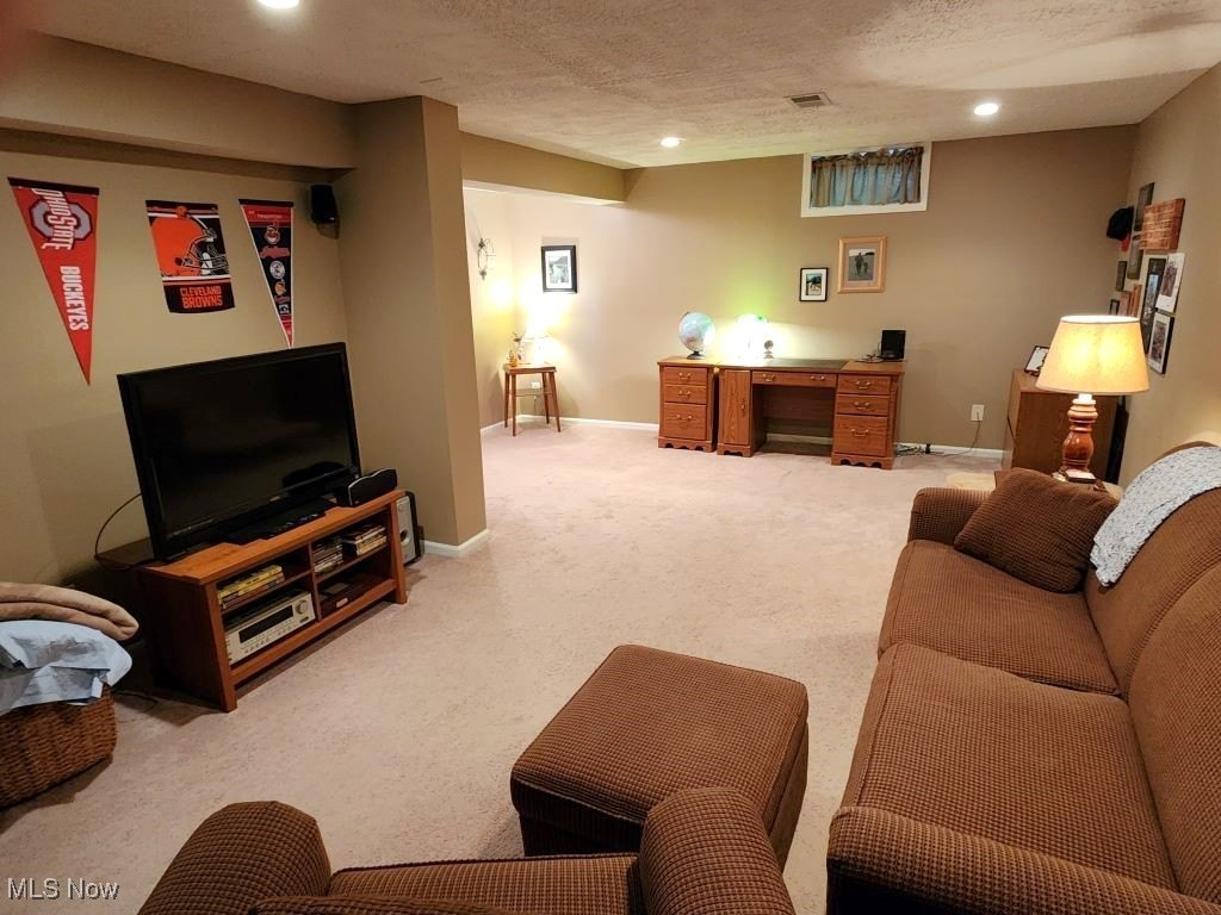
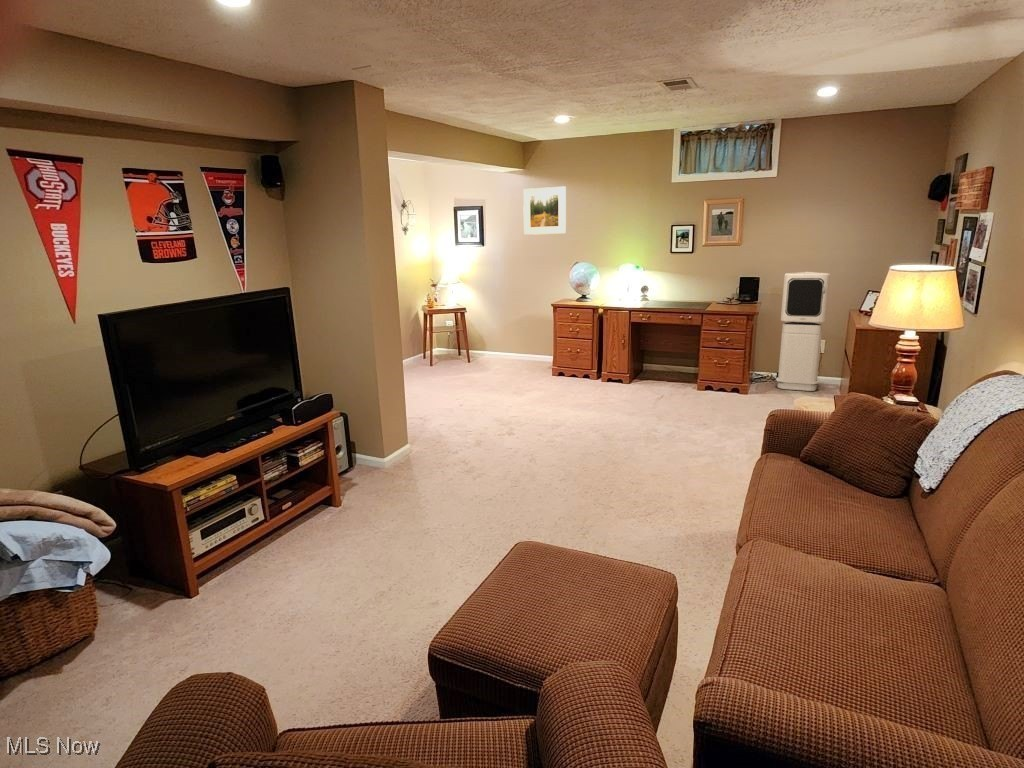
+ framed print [522,185,567,236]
+ air purifier [775,271,831,392]
